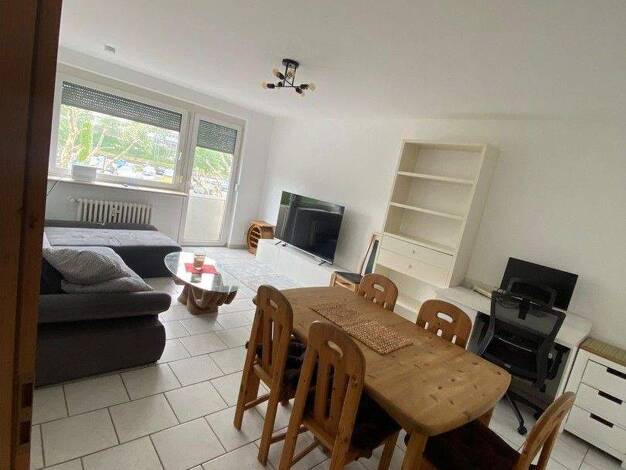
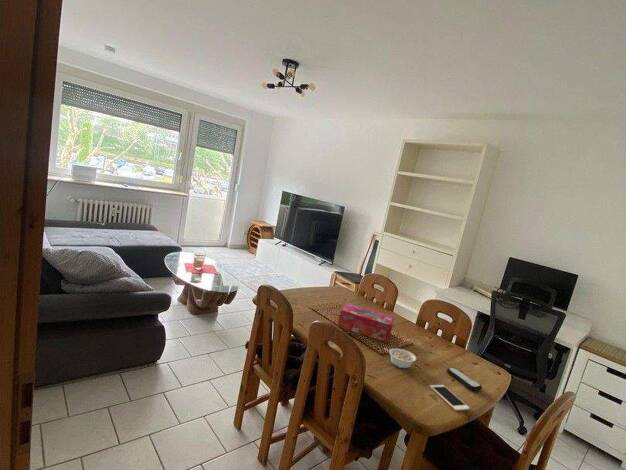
+ cell phone [429,384,471,412]
+ remote control [446,367,483,392]
+ tissue box [336,302,395,343]
+ legume [383,347,417,370]
